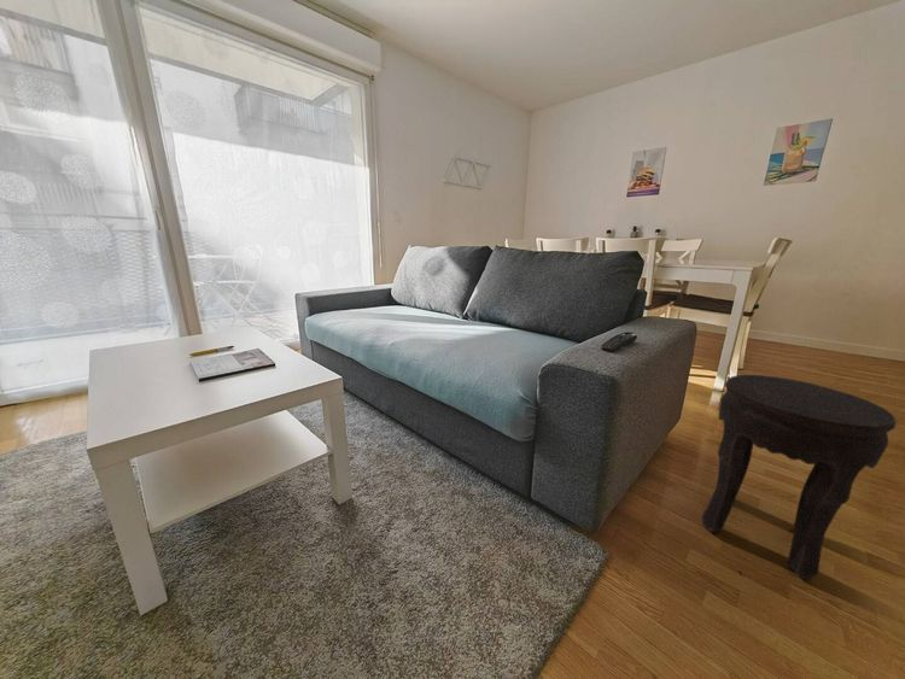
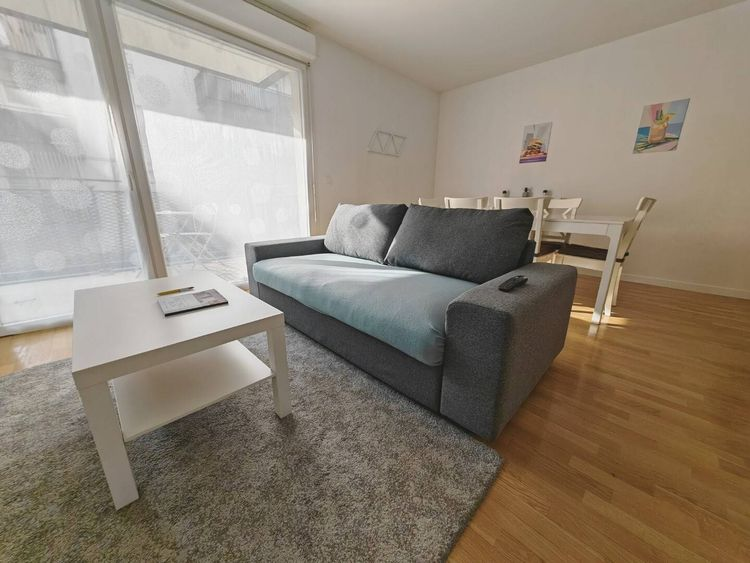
- side table [701,374,898,580]
